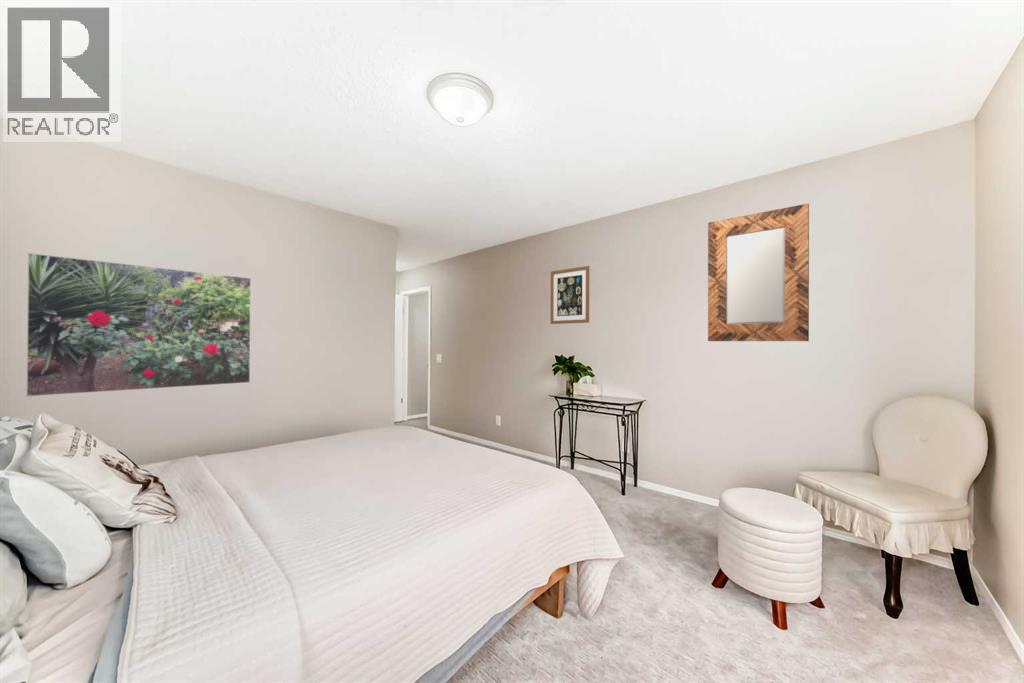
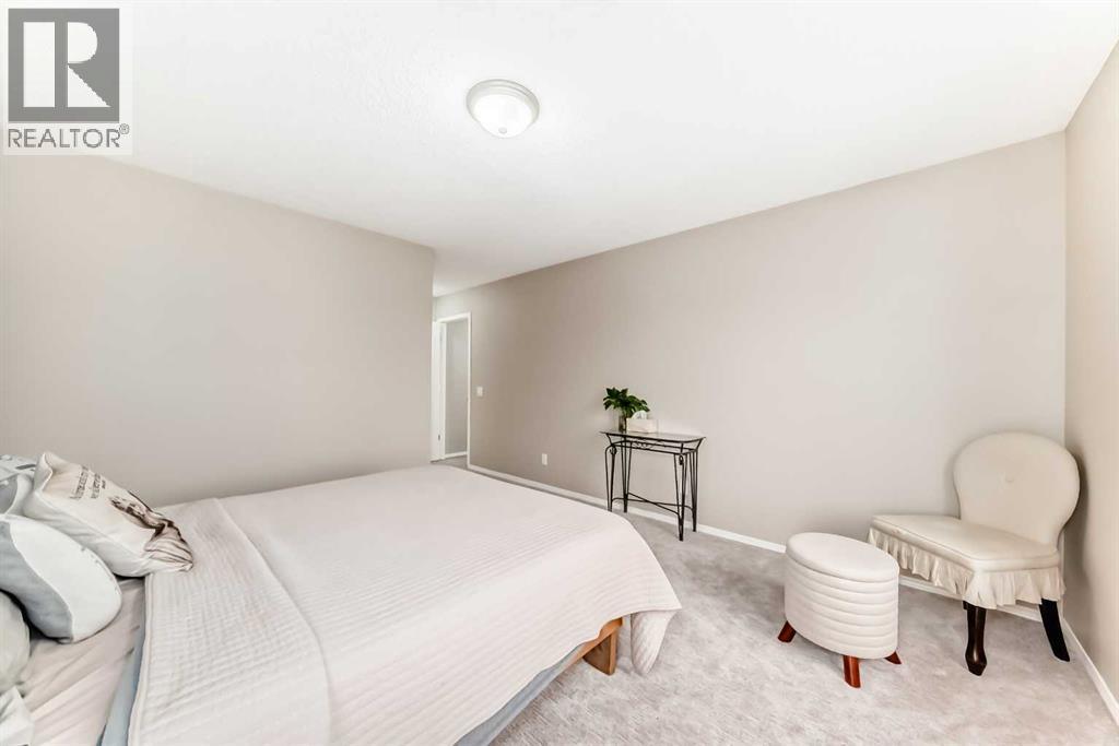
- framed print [25,252,252,398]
- home mirror [707,203,810,342]
- wall art [550,265,590,325]
